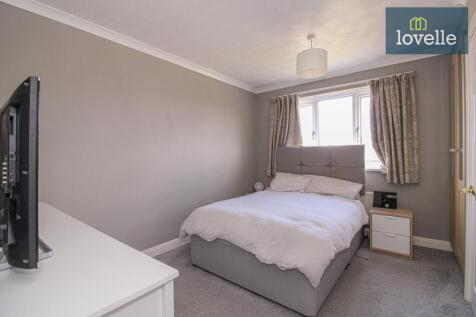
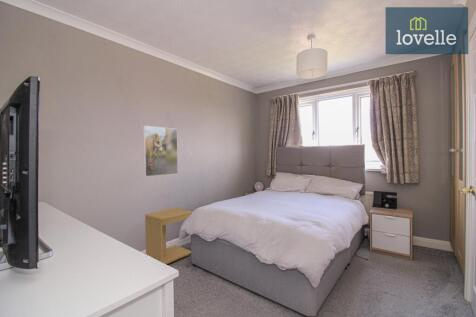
+ side table [144,207,192,265]
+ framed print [142,125,179,178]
